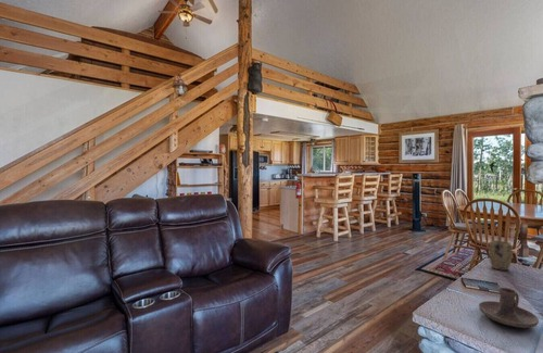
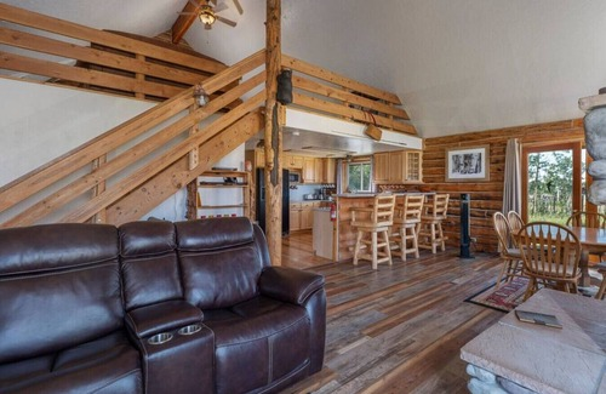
- plant pot [488,239,514,272]
- candle holder [478,287,540,329]
